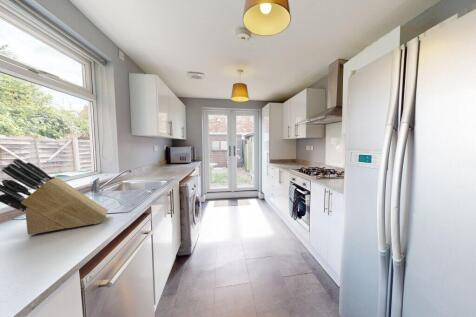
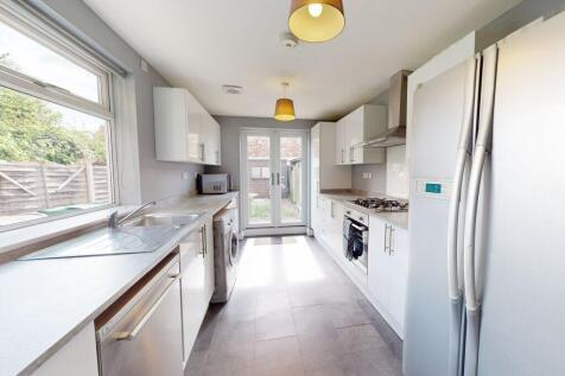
- knife block [0,158,109,236]
